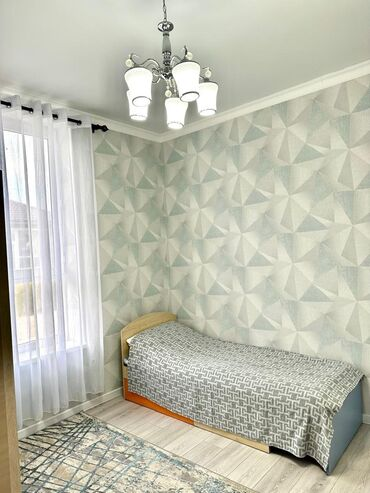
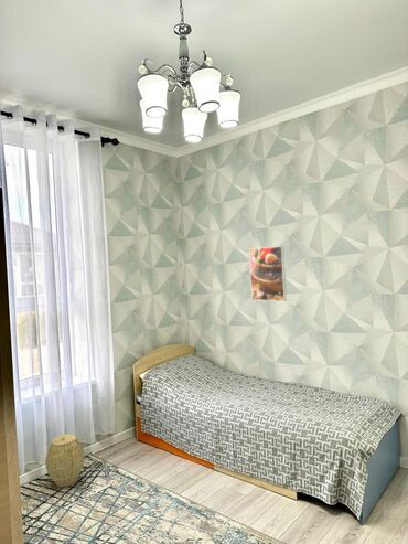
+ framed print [248,245,288,302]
+ woven basket [44,433,86,488]
